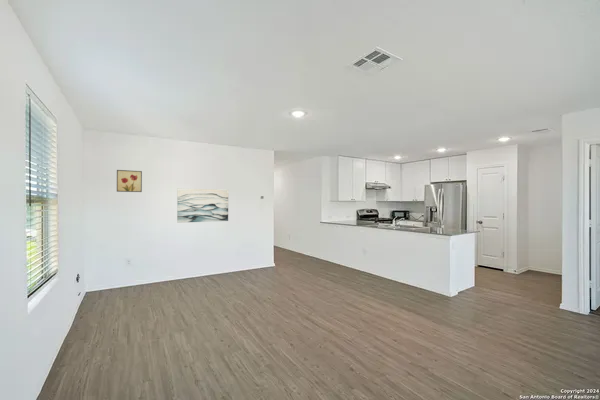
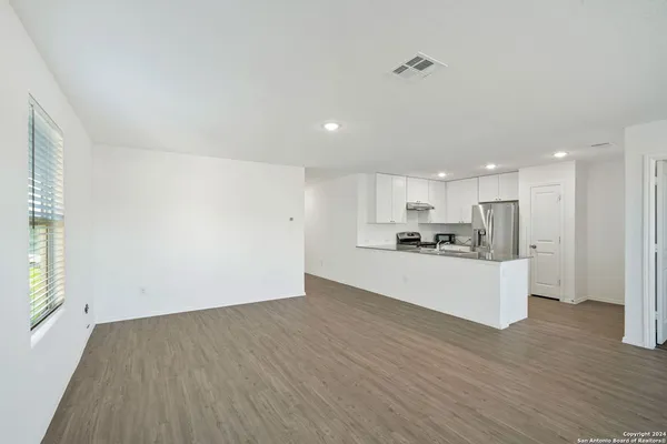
- wall art [116,169,143,193]
- wall art [176,188,229,224]
